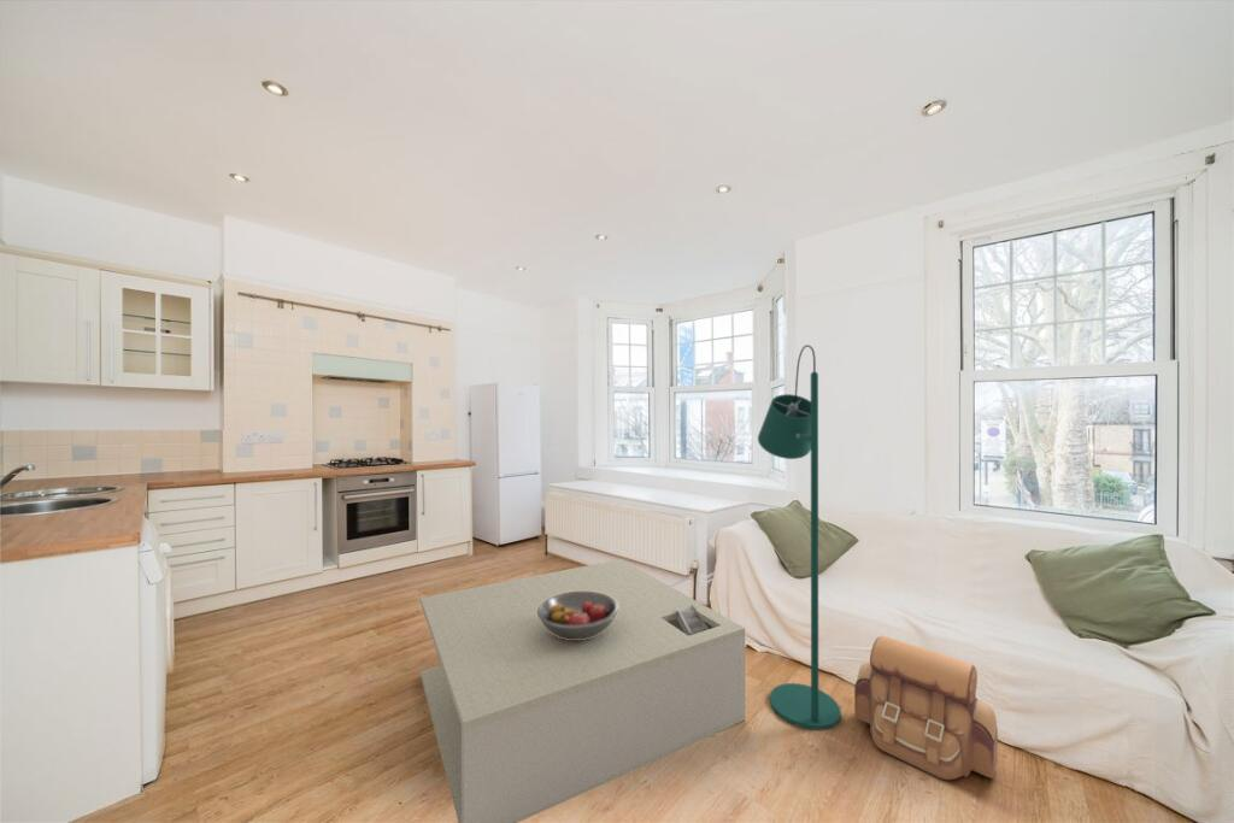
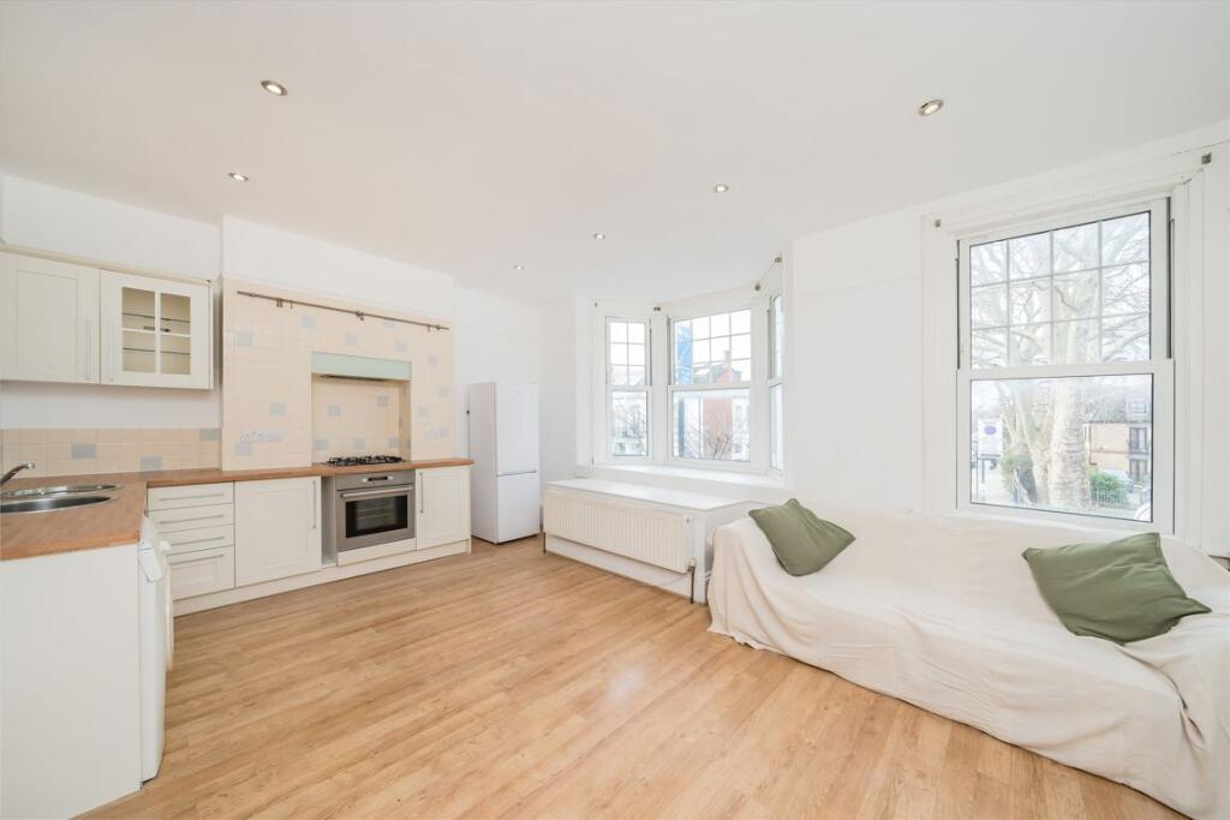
- floor lamp [757,343,842,731]
- backpack [853,635,999,781]
- fruit bowl [536,592,618,640]
- coffee table [419,558,746,823]
